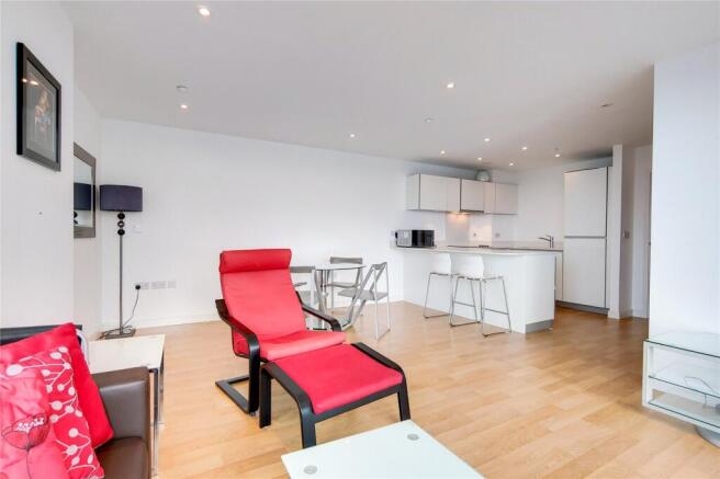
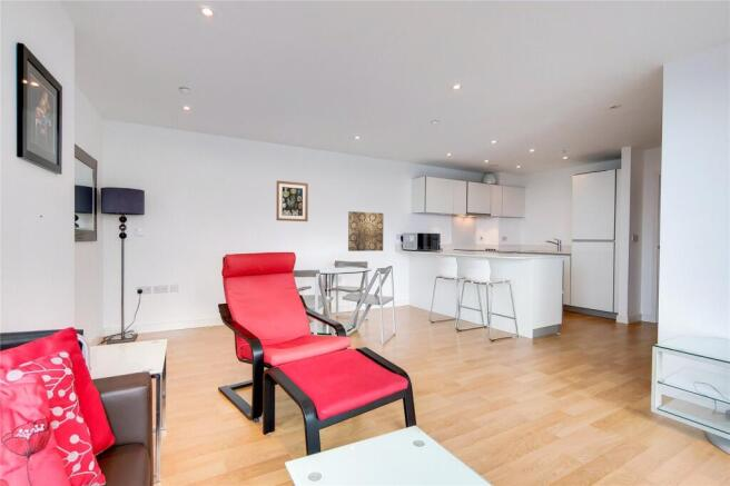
+ wall art [275,180,309,222]
+ wall art [347,210,384,252]
